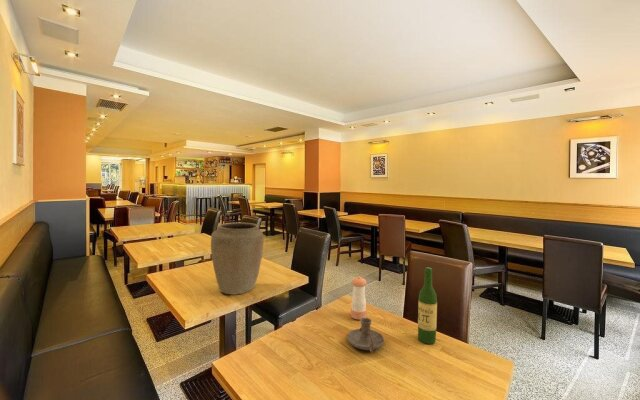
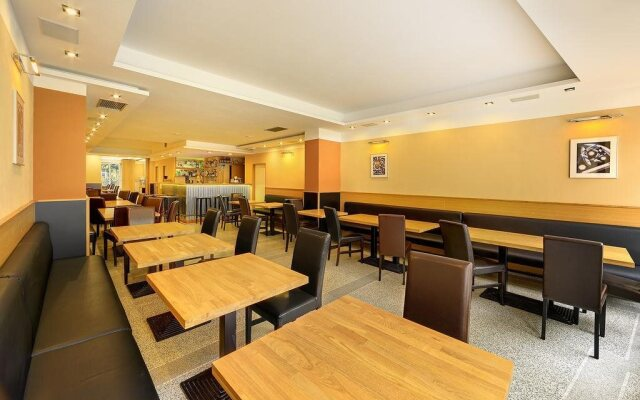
- pepper shaker [350,275,368,321]
- candle holder [347,317,385,354]
- vase [210,222,264,296]
- wine bottle [417,266,438,345]
